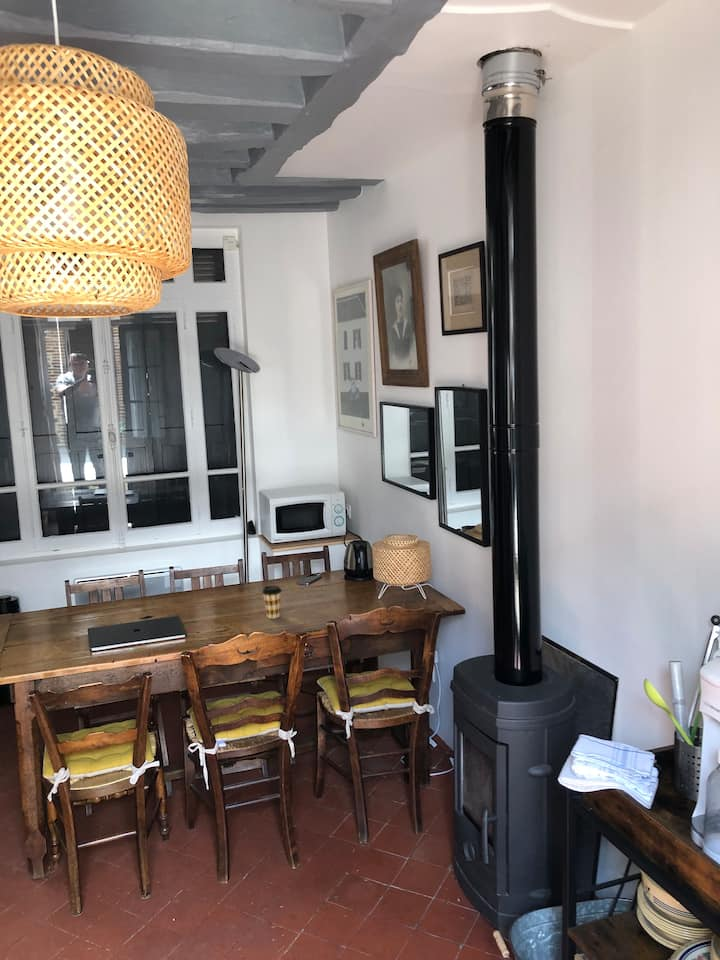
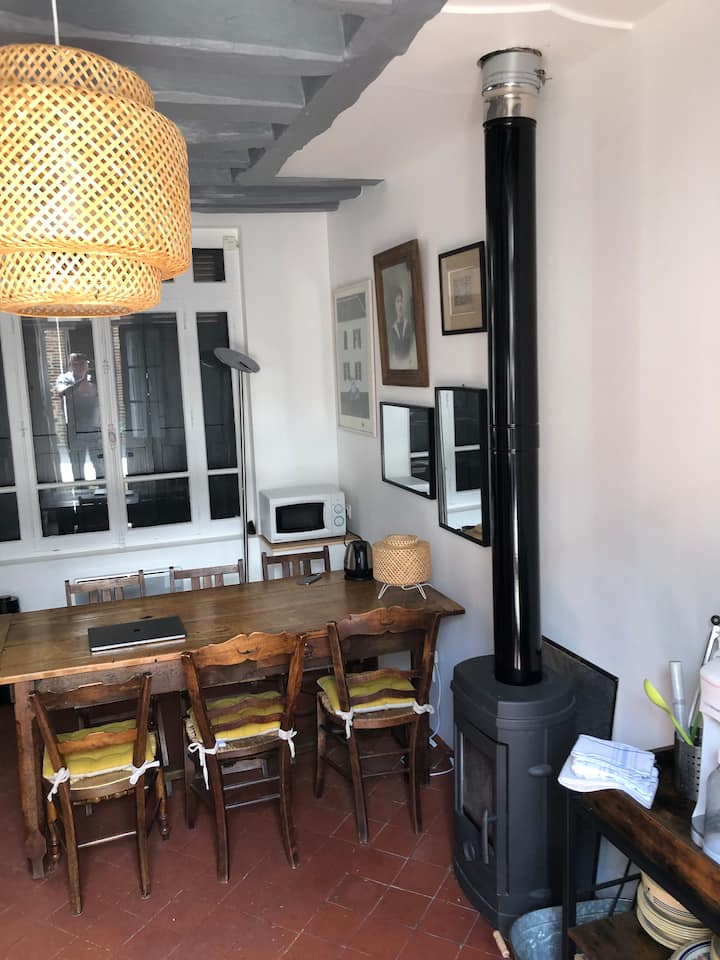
- coffee cup [261,585,282,620]
